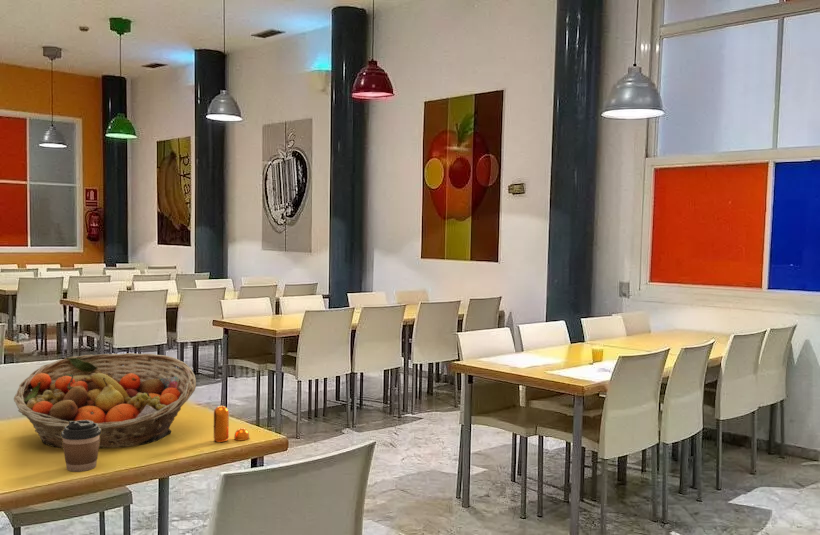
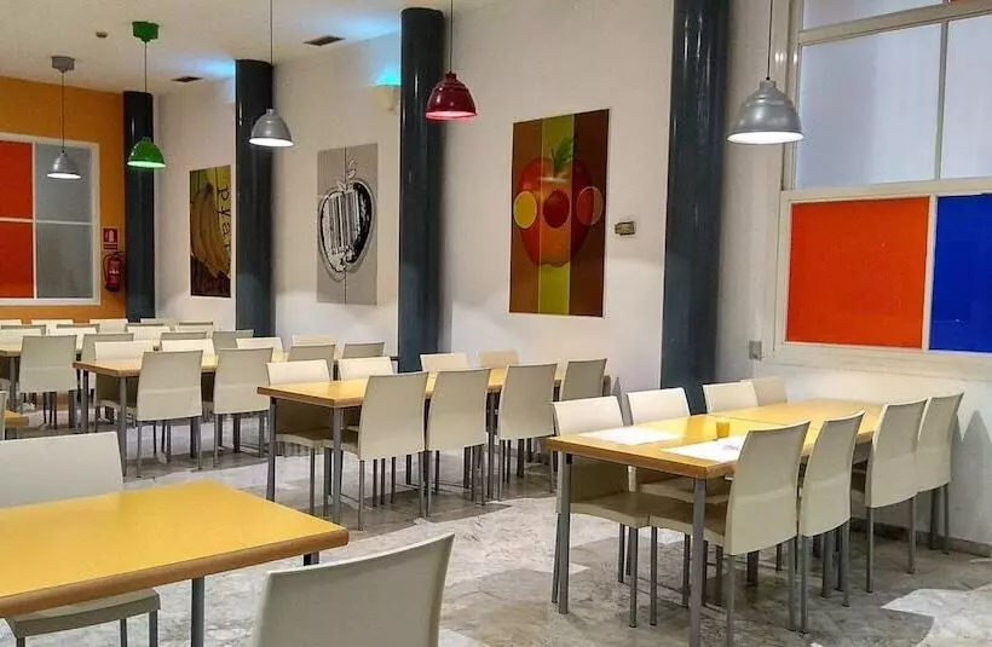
- pepper shaker [213,405,250,443]
- coffee cup [61,420,101,473]
- fruit basket [13,352,197,450]
